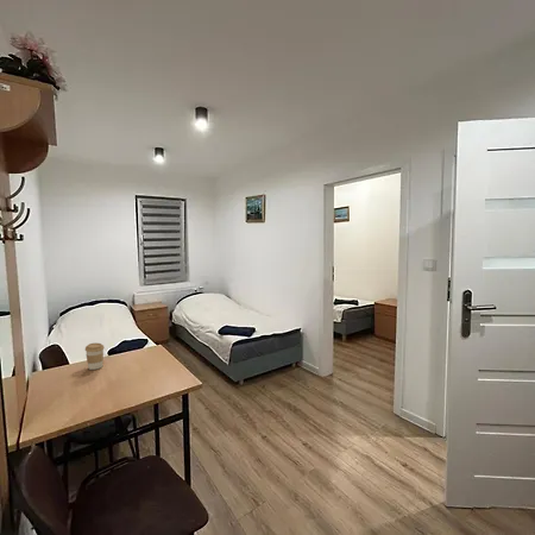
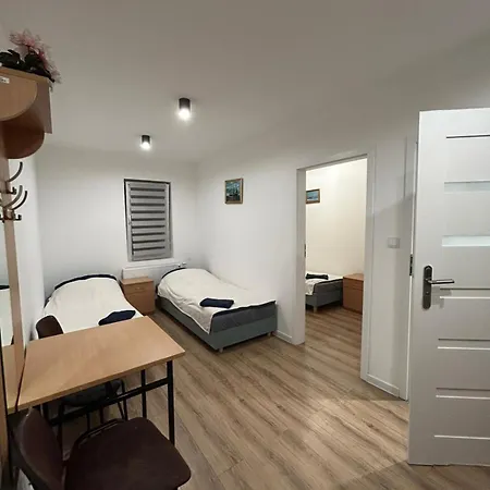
- coffee cup [84,342,105,371]
